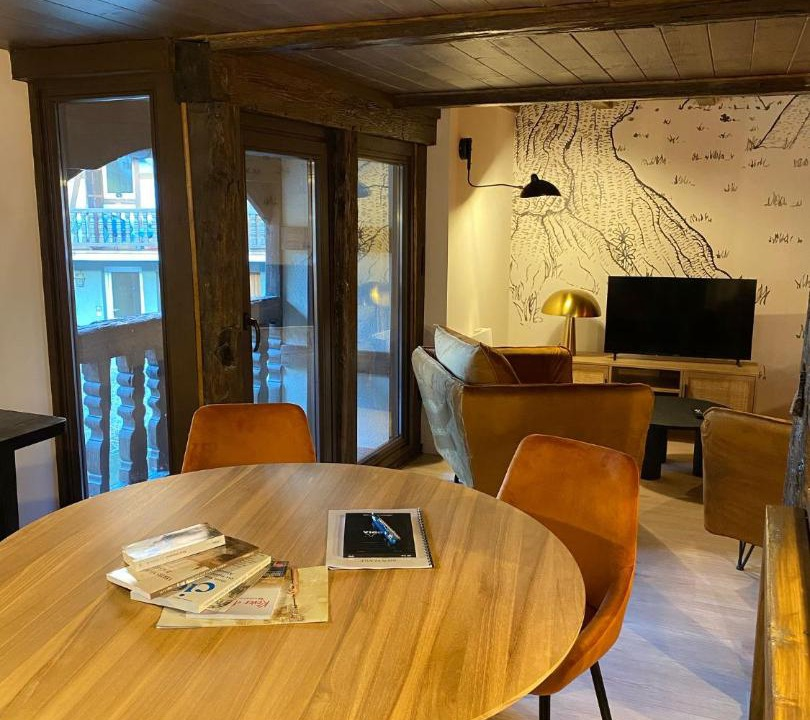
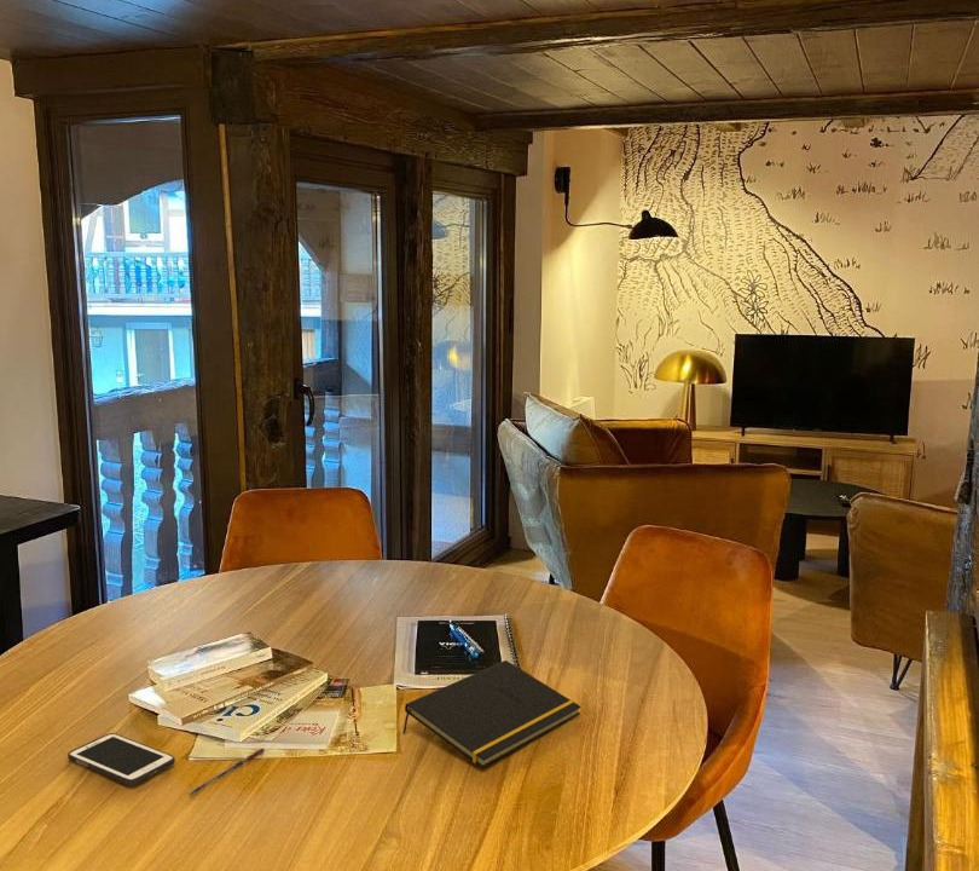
+ notepad [401,659,583,768]
+ cell phone [66,732,176,786]
+ pen [187,746,266,796]
